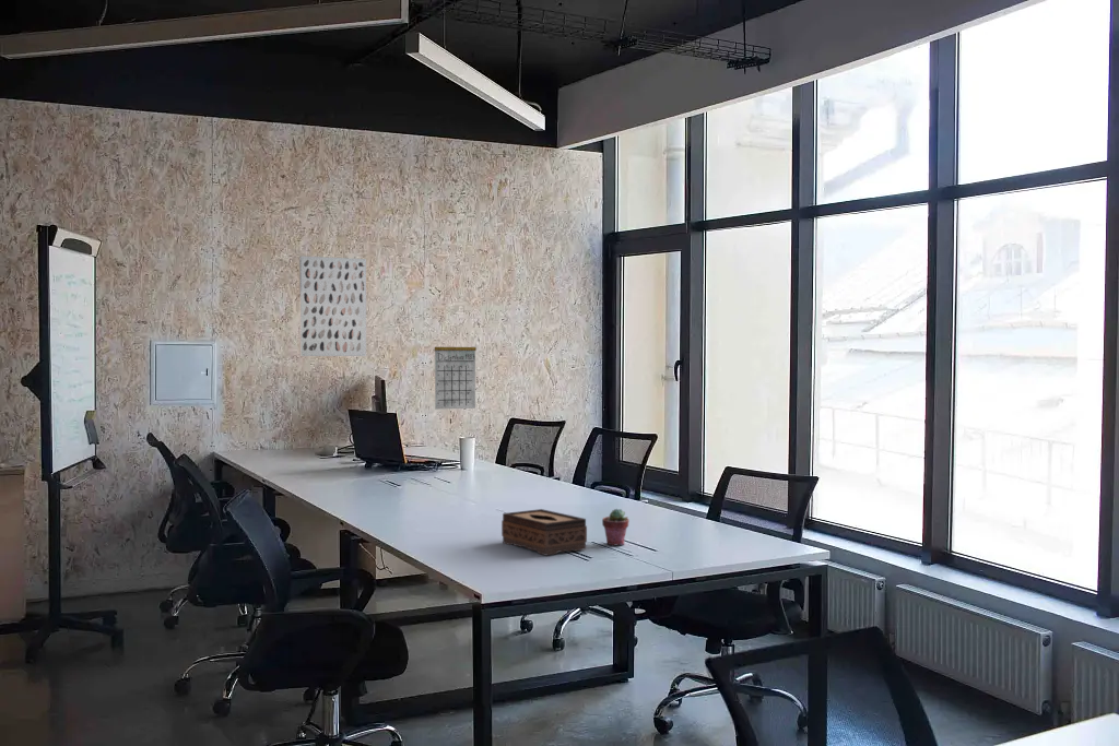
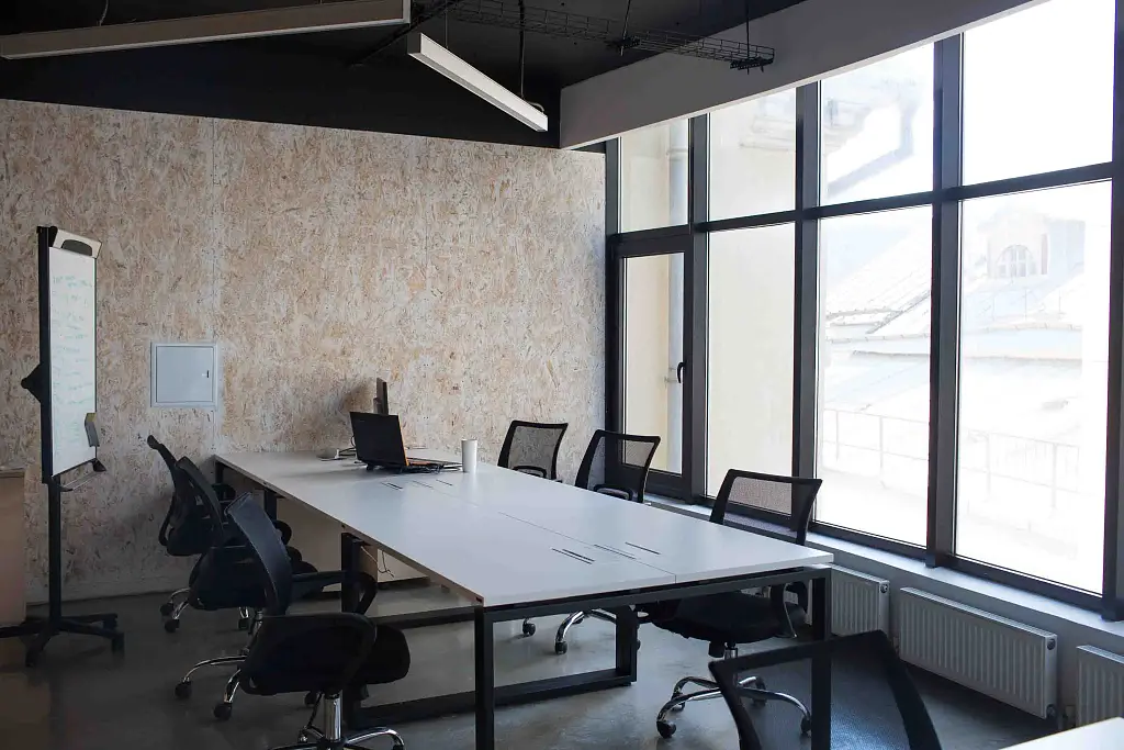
- potted succulent [601,508,631,546]
- wall art [298,254,367,357]
- calendar [434,332,478,410]
- tissue box [500,508,588,556]
